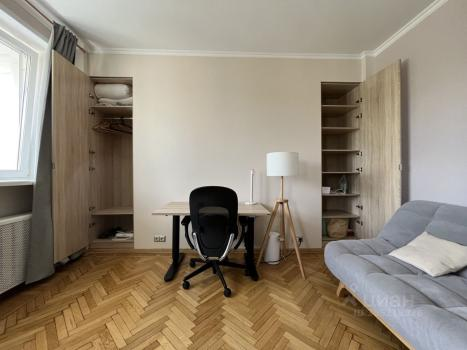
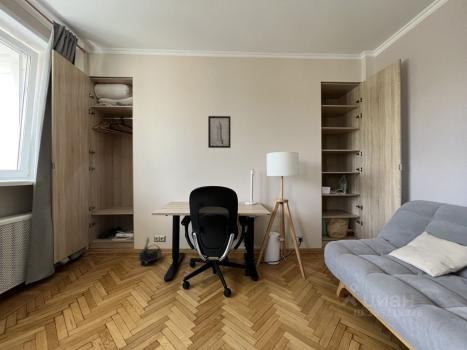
+ wall art [207,115,232,149]
+ backpack [138,237,163,265]
